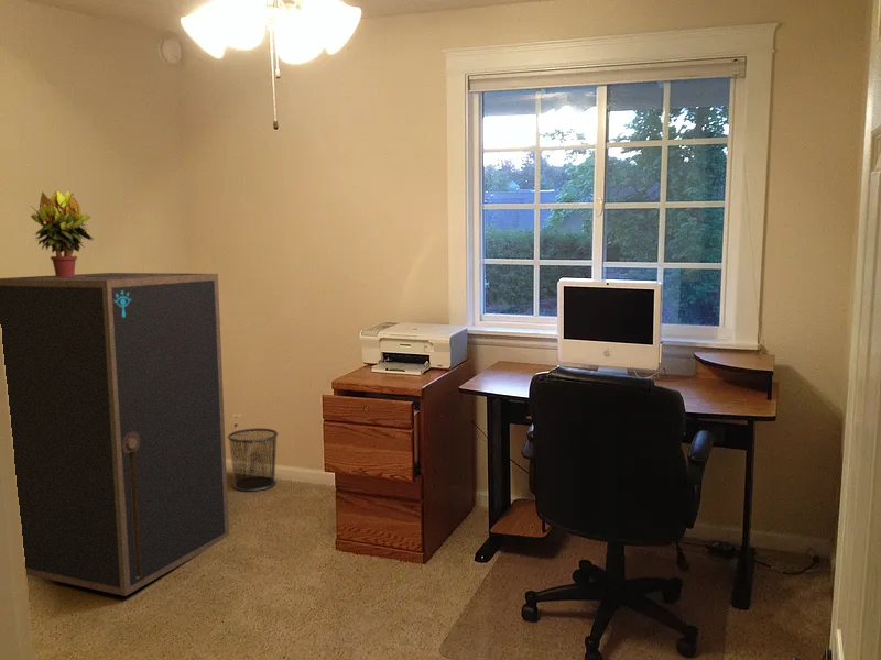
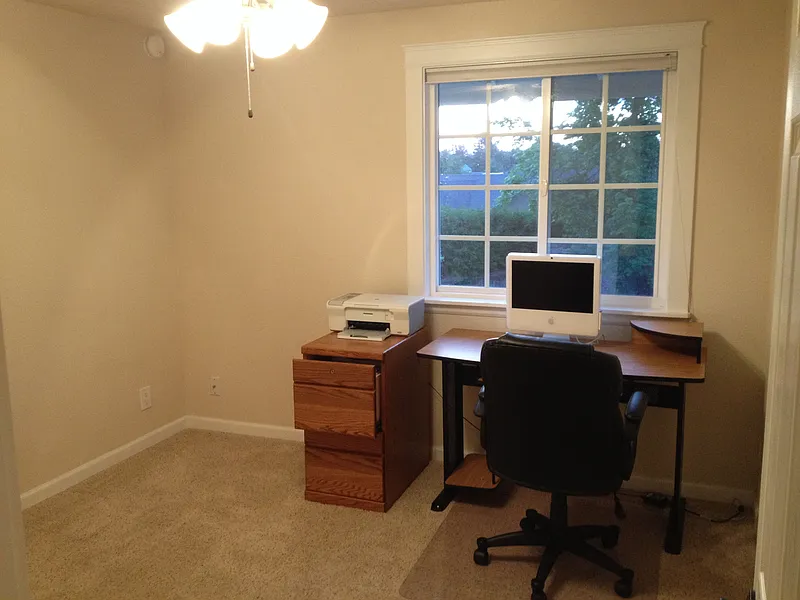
- cabinet [0,272,230,597]
- waste bin [227,427,279,493]
- potted plant [30,189,95,277]
